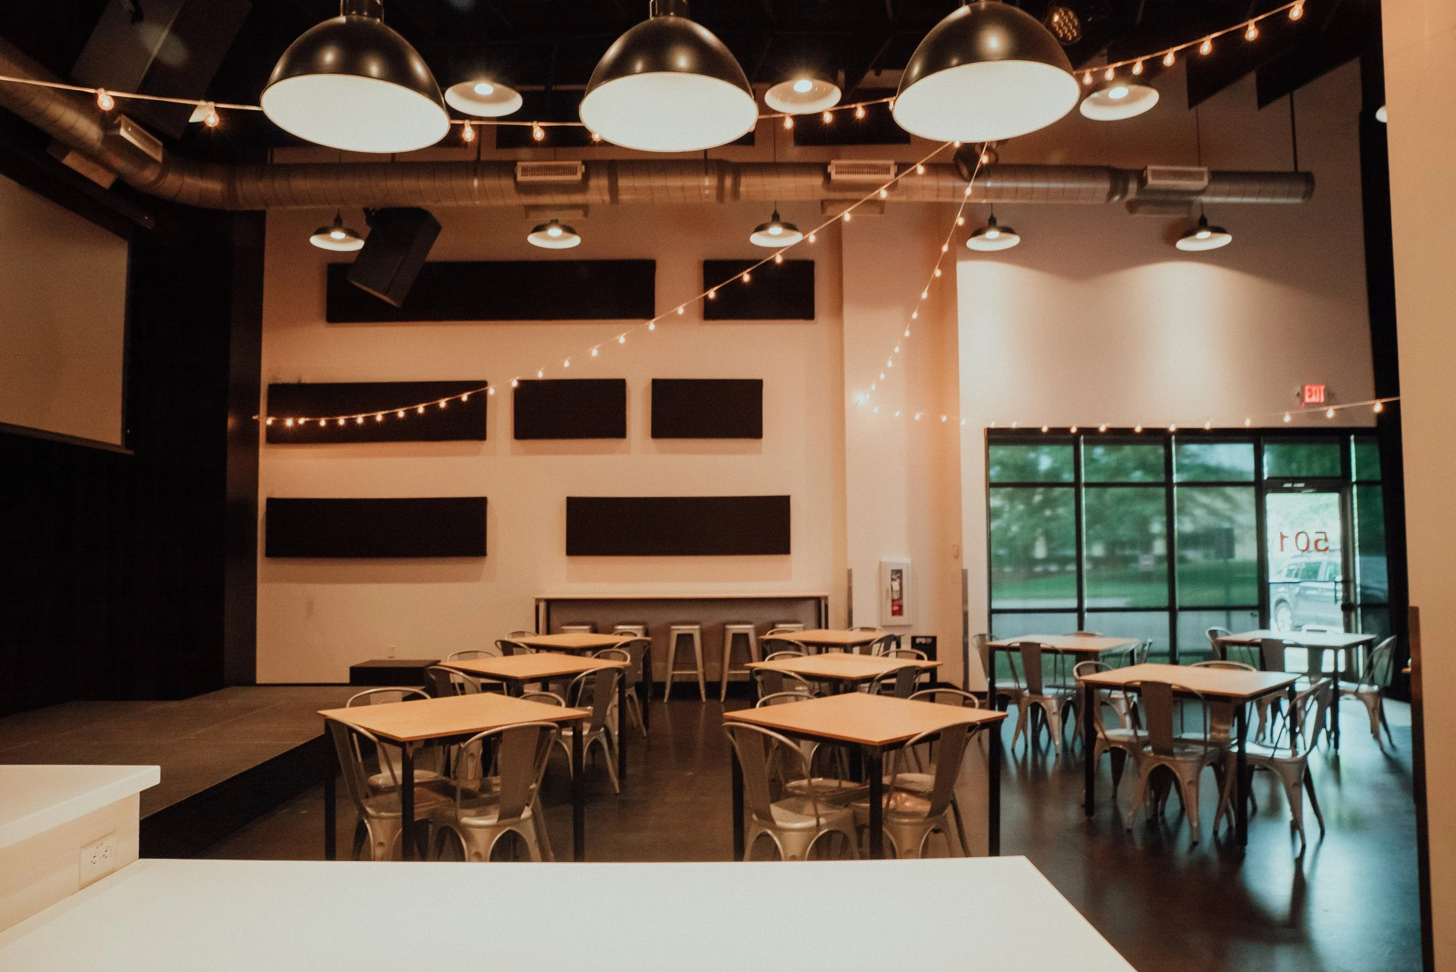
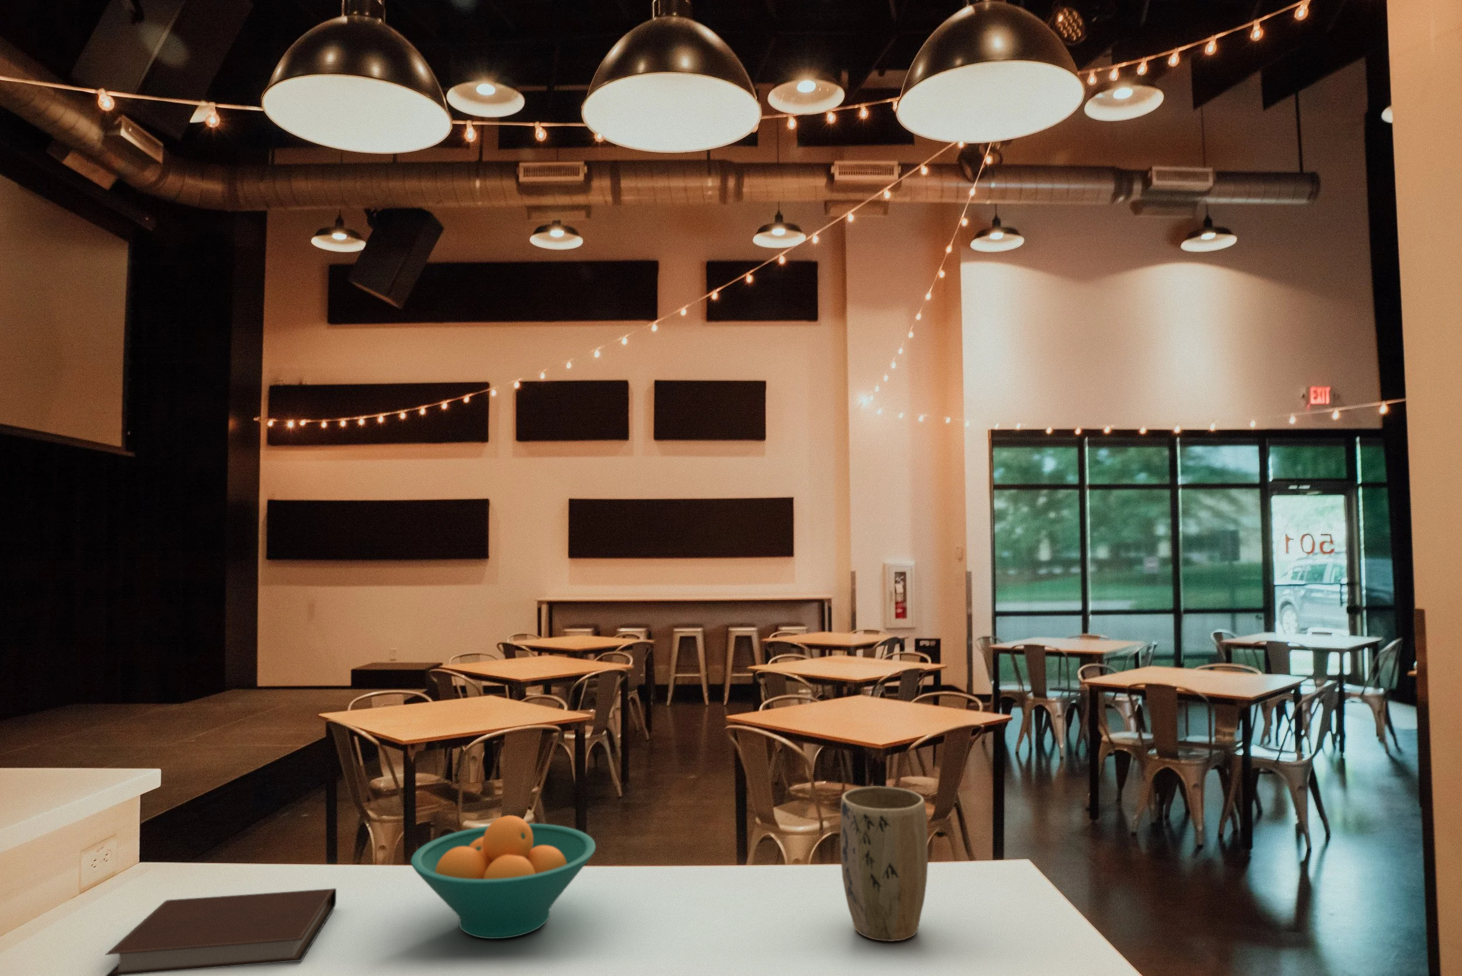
+ notebook [105,888,337,976]
+ fruit bowl [410,815,597,939]
+ plant pot [840,785,928,942]
